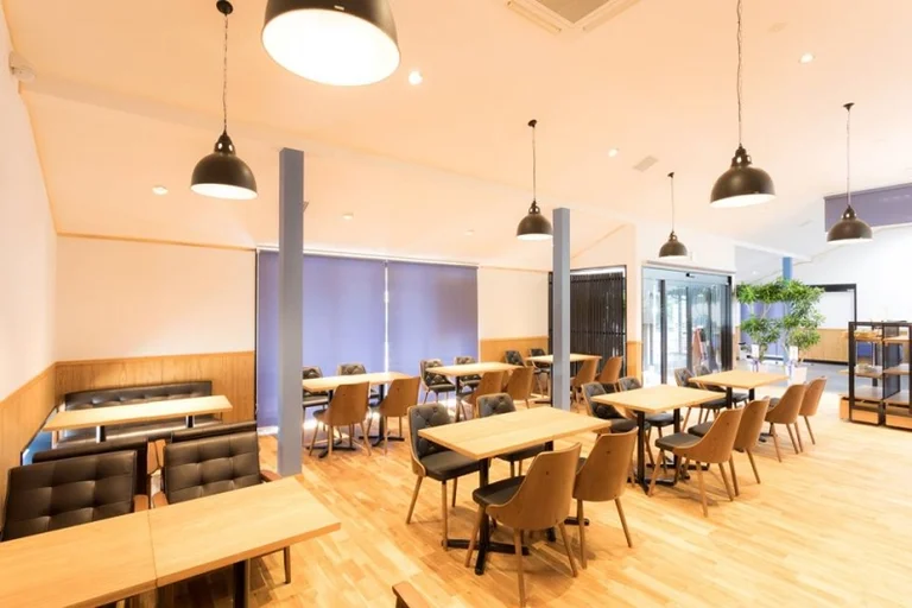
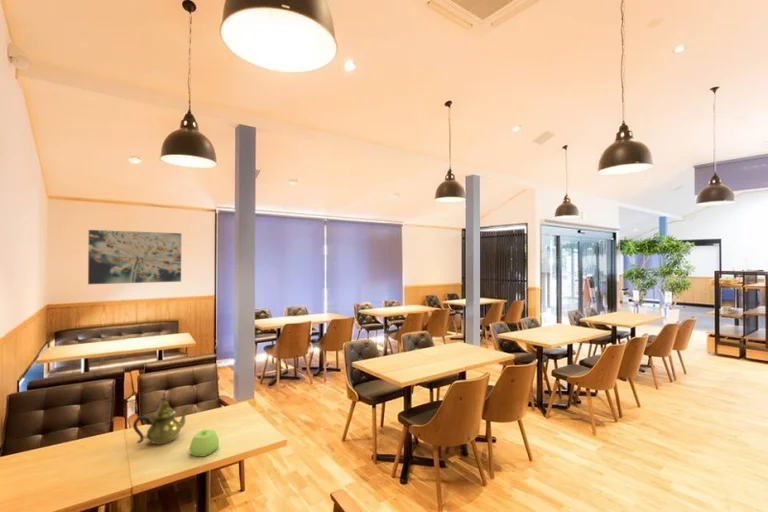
+ wall art [87,229,182,285]
+ sugar bowl [189,428,220,457]
+ teapot [132,392,190,445]
